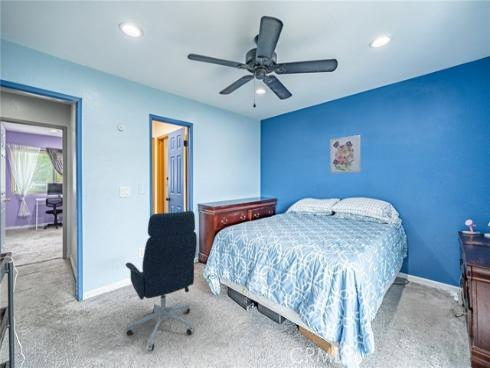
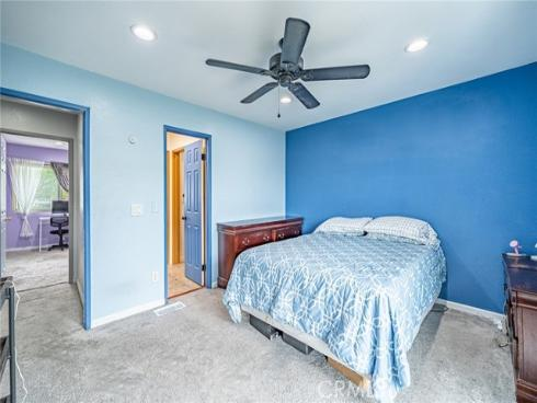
- office chair [125,210,198,352]
- wall art [329,134,362,174]
